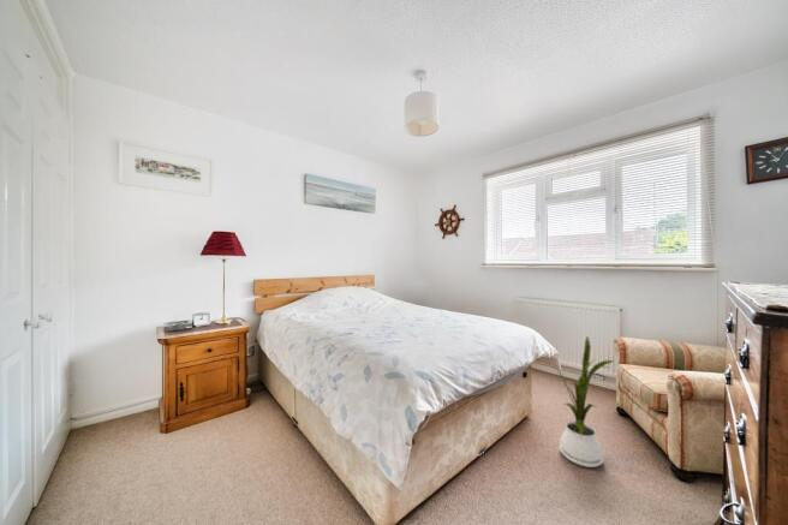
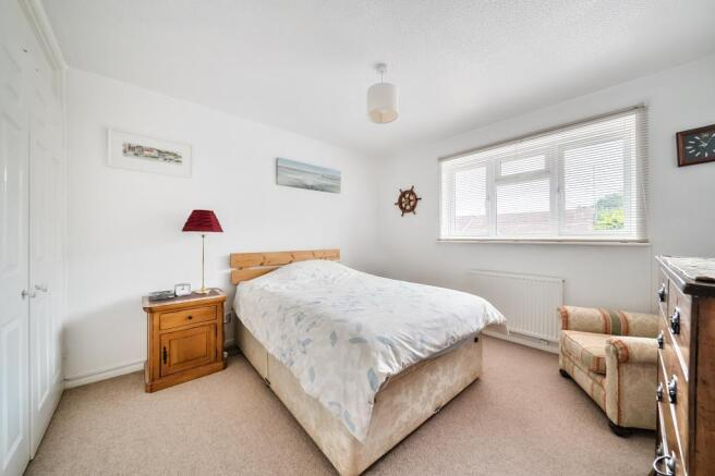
- house plant [551,335,615,469]
